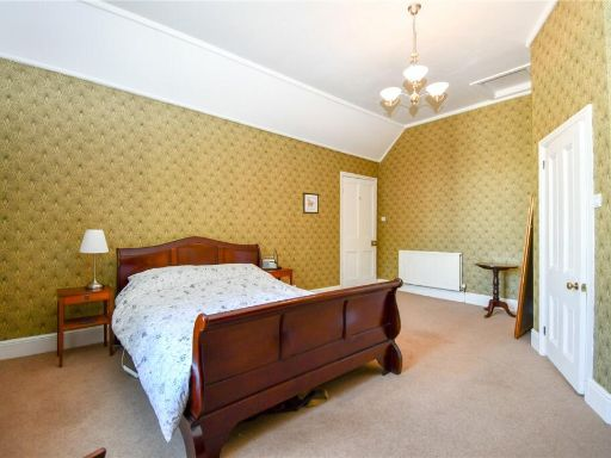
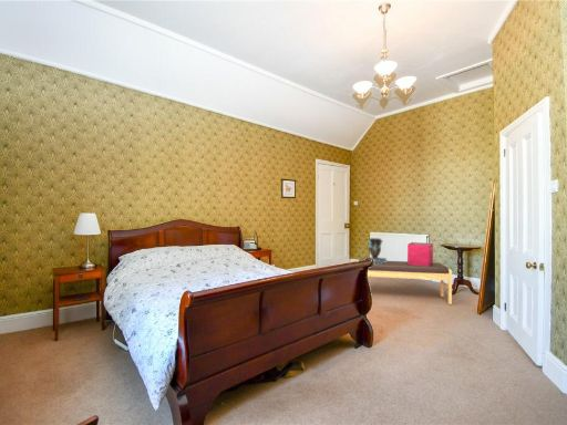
+ decorative urn [360,237,388,265]
+ bench [358,259,453,305]
+ storage bin [406,241,434,267]
